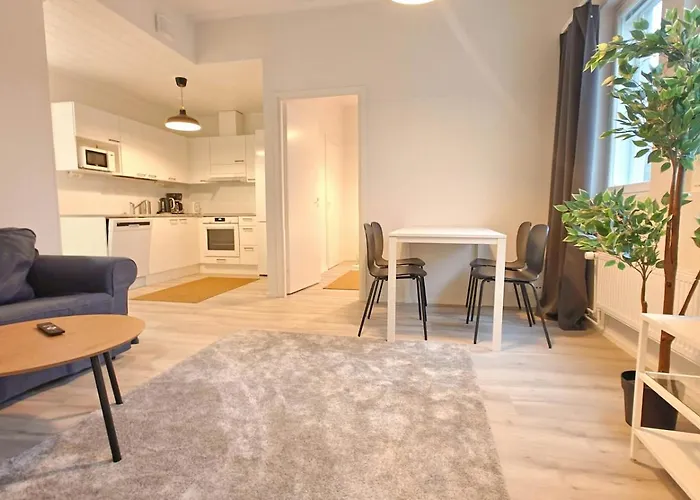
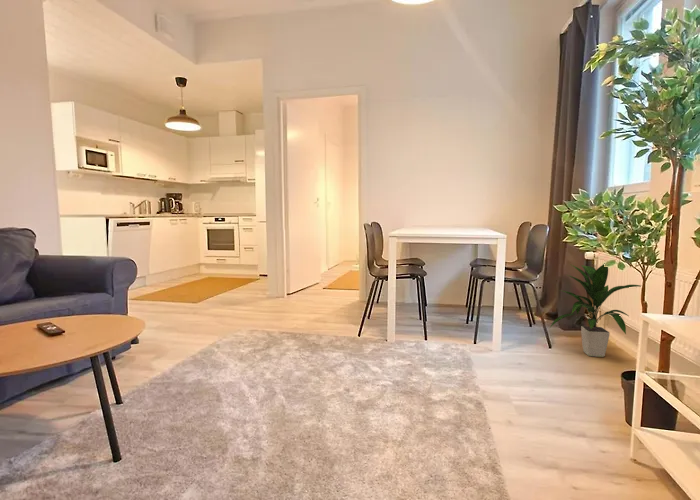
+ indoor plant [549,262,642,358]
